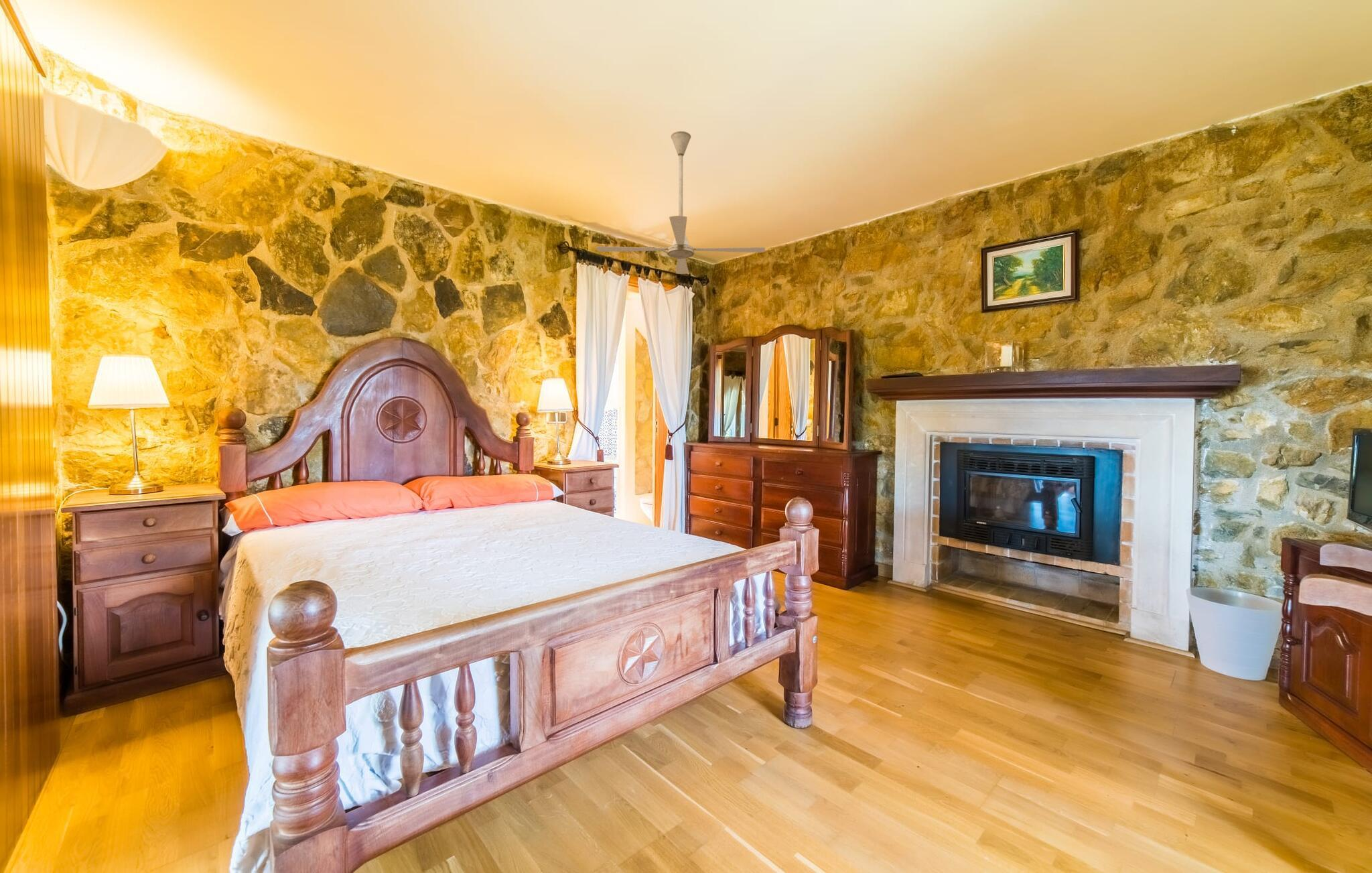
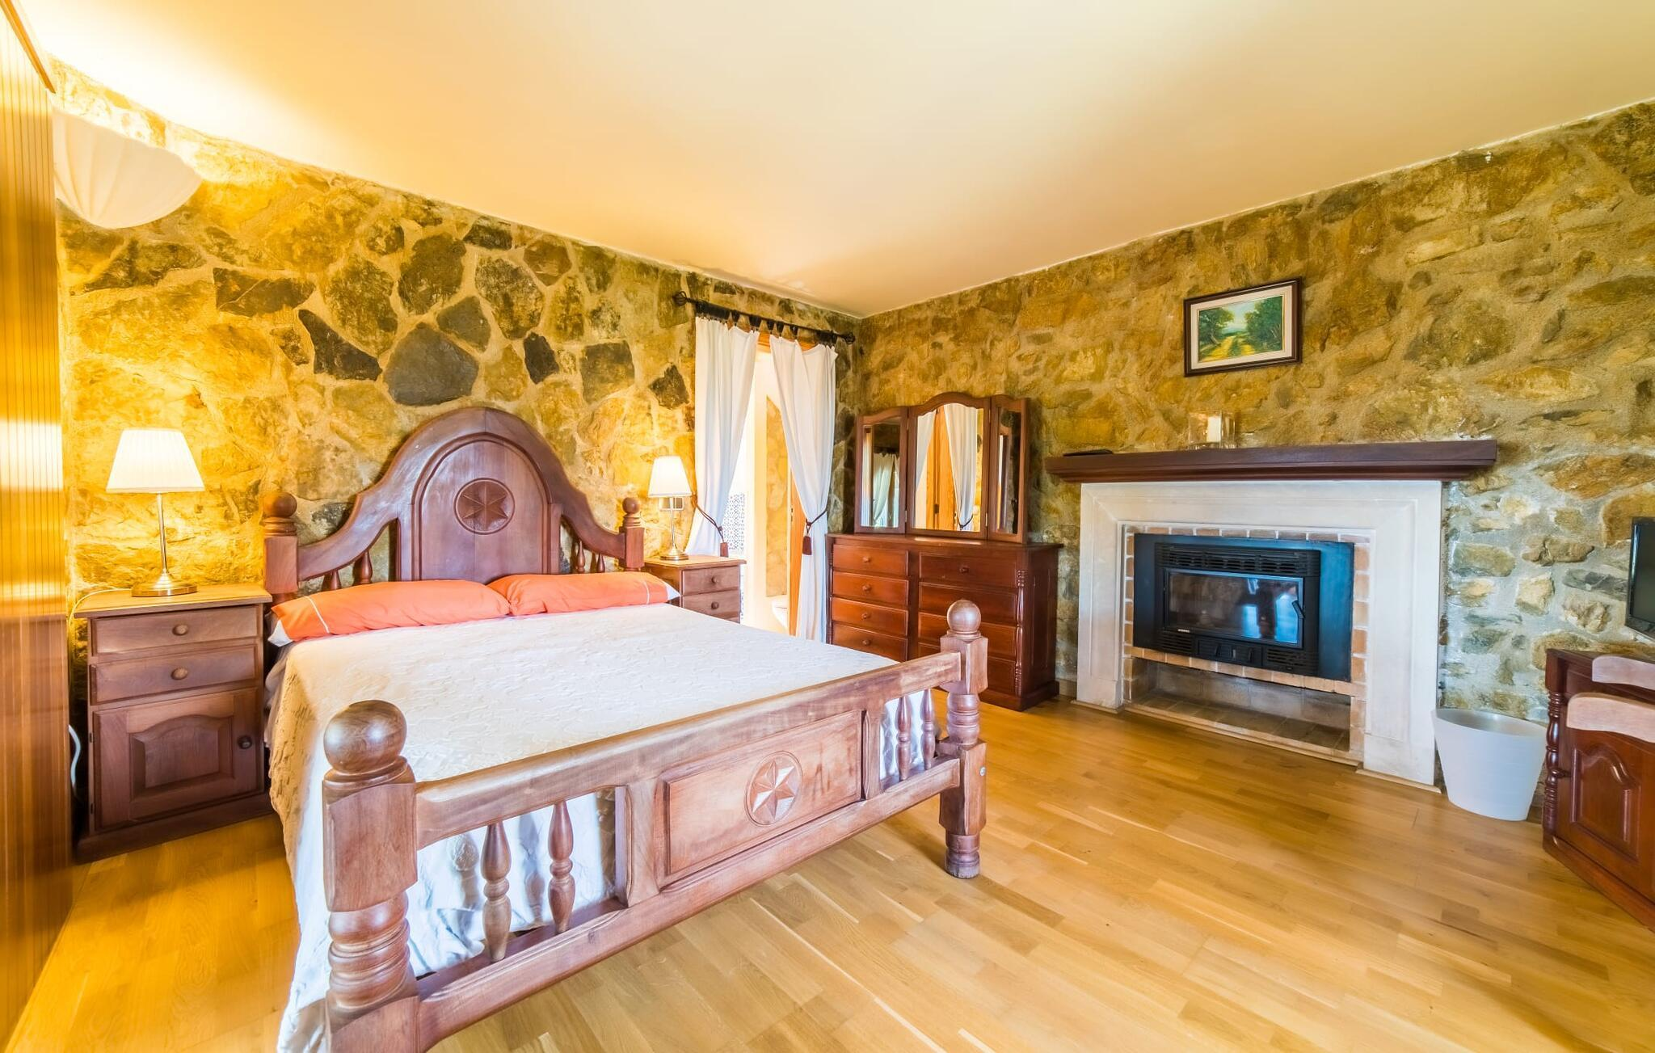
- ceiling fan [596,131,766,275]
